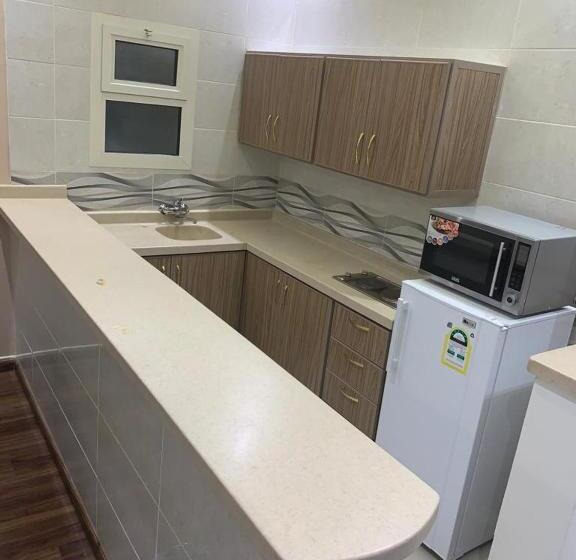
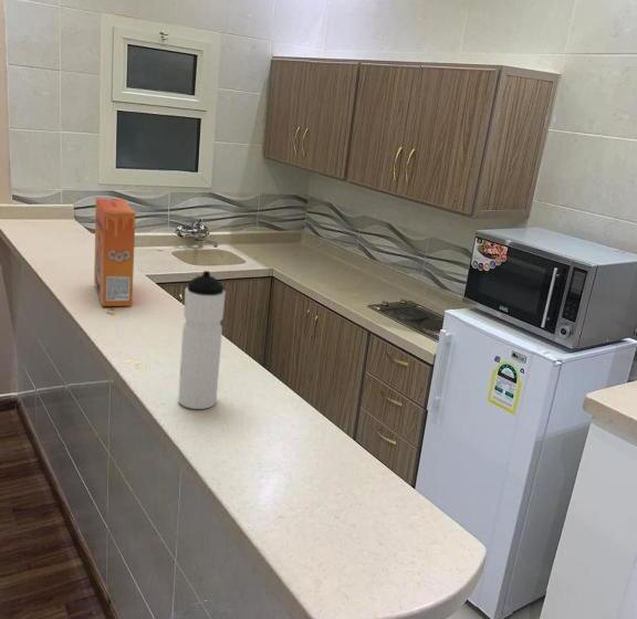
+ water bottle [177,270,227,410]
+ cereal box [93,197,137,307]
